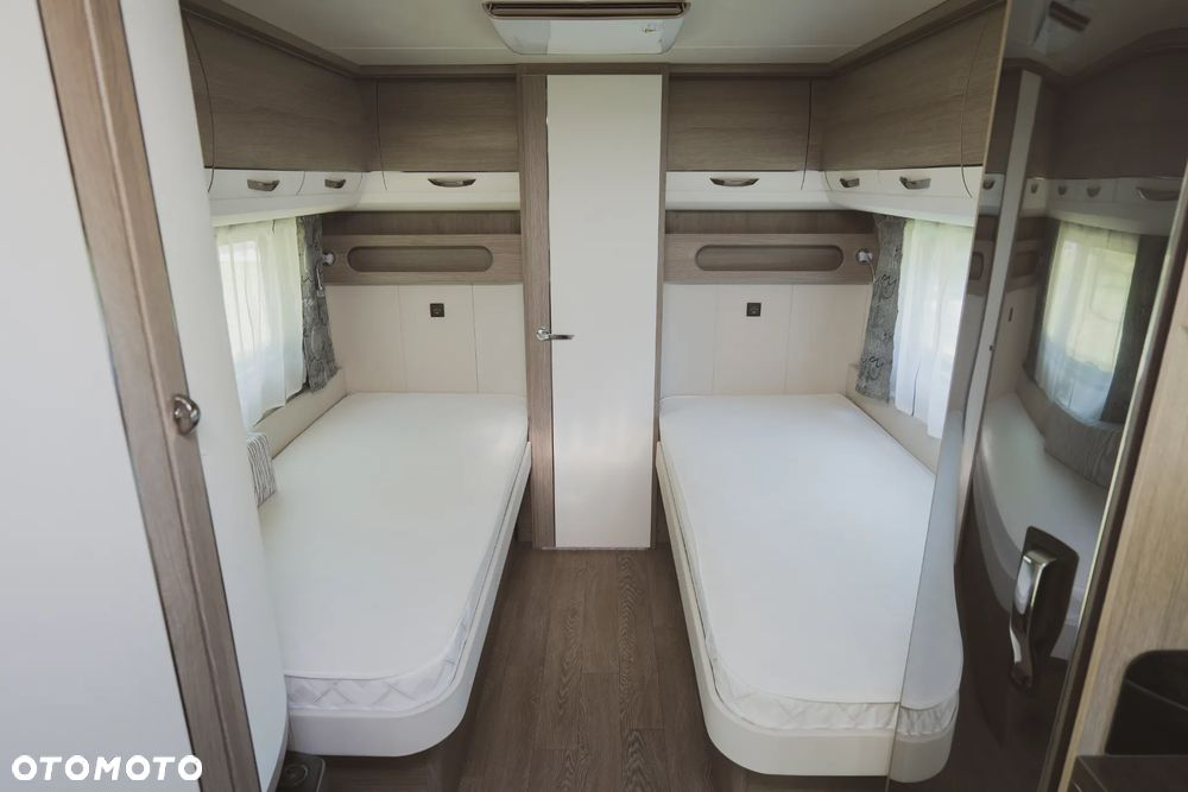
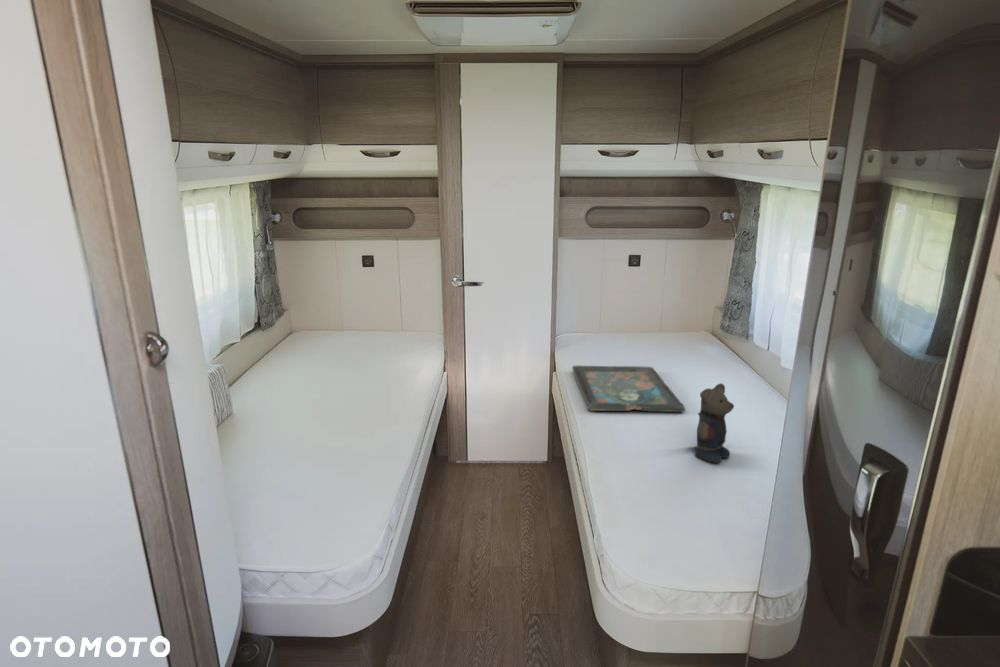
+ teddy bear [694,382,735,464]
+ decorative tray [571,365,686,413]
